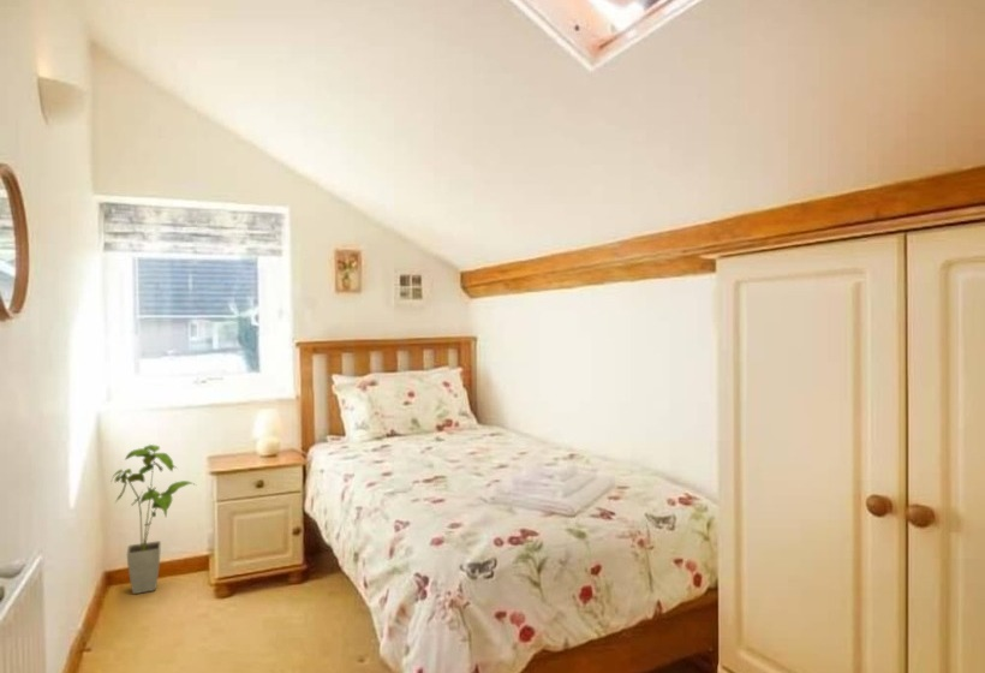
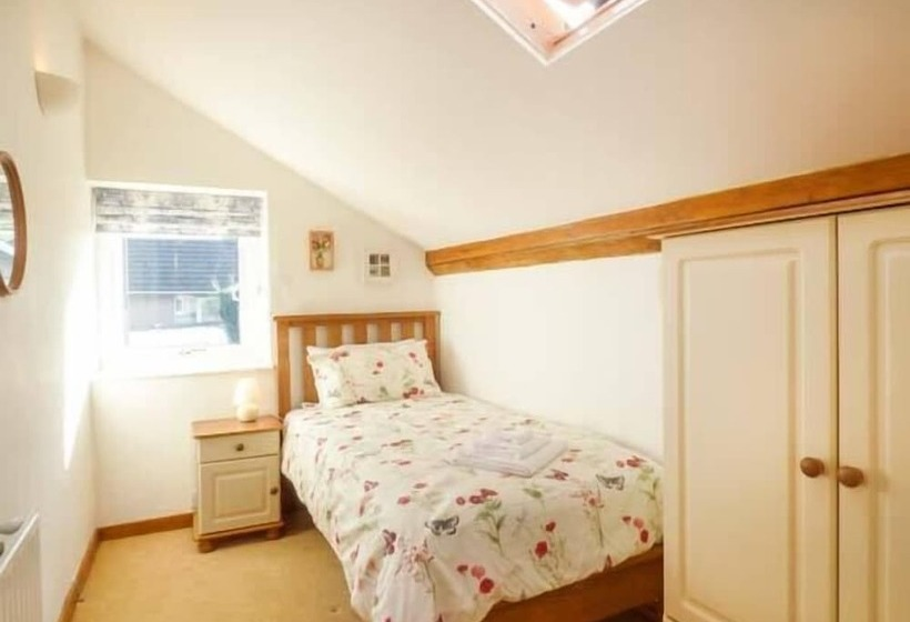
- house plant [109,443,197,595]
